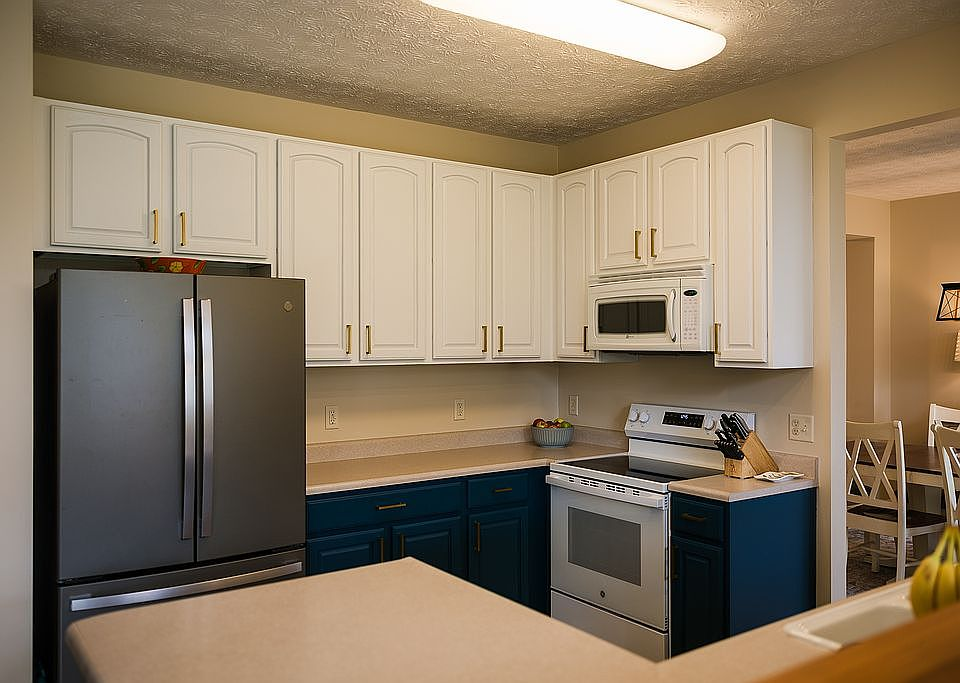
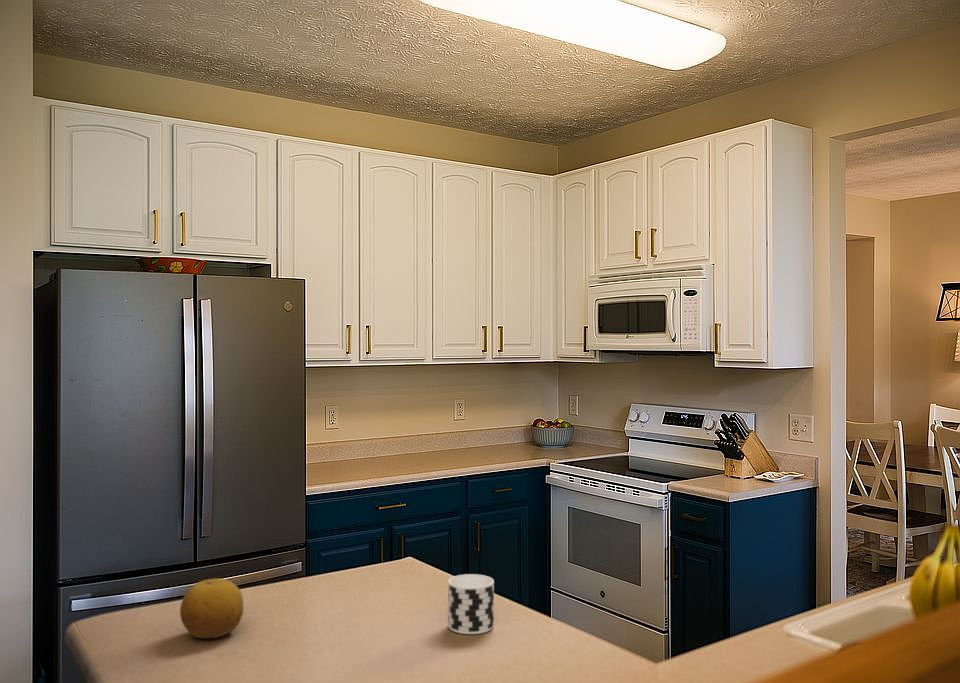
+ fruit [179,577,245,639]
+ cup [447,573,495,635]
